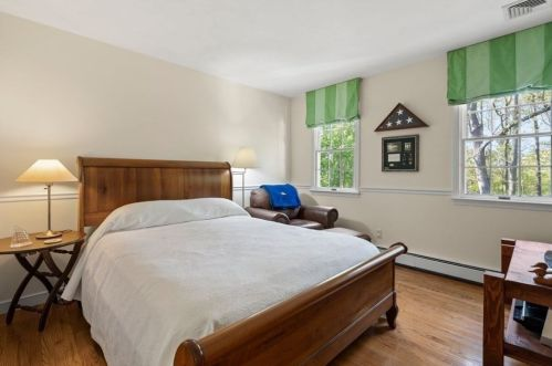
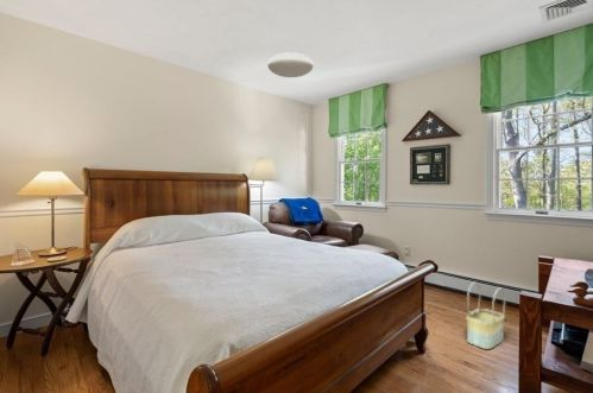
+ basket [465,281,506,350]
+ ceiling light [266,51,315,78]
